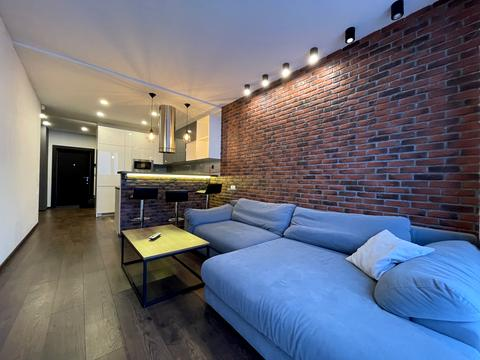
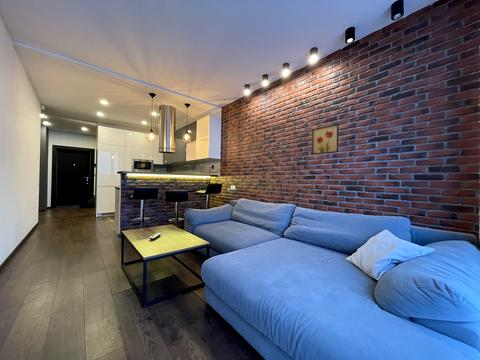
+ wall art [311,123,340,155]
